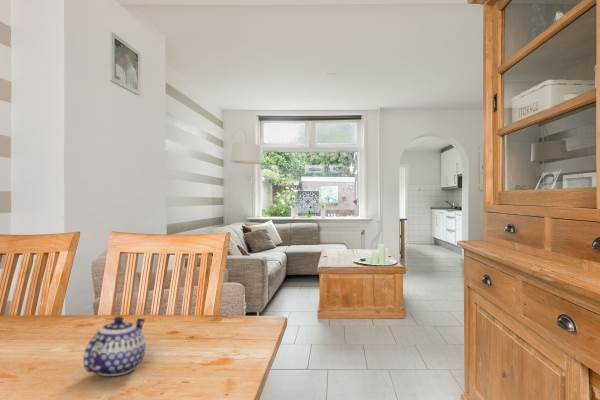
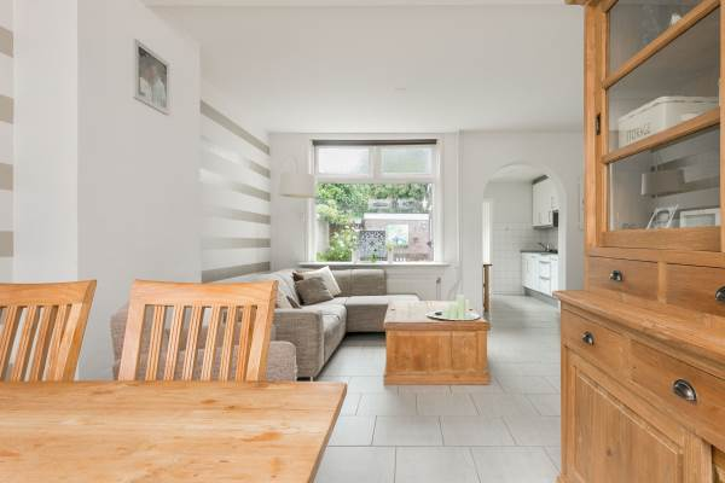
- teapot [82,316,147,377]
